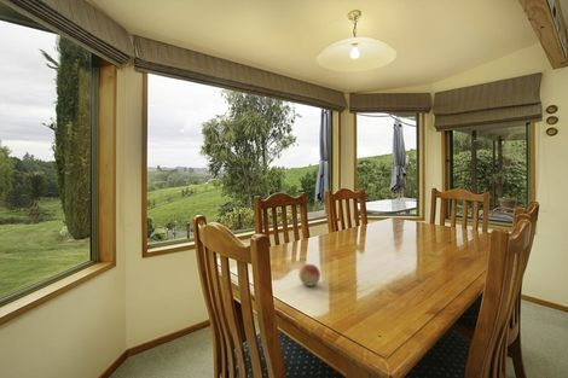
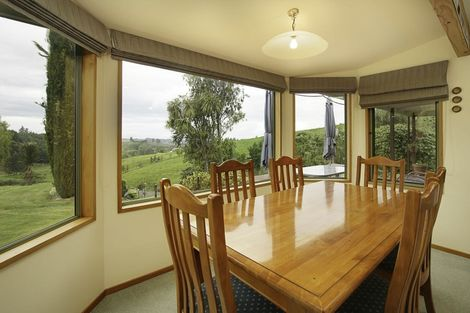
- fruit [297,263,321,287]
